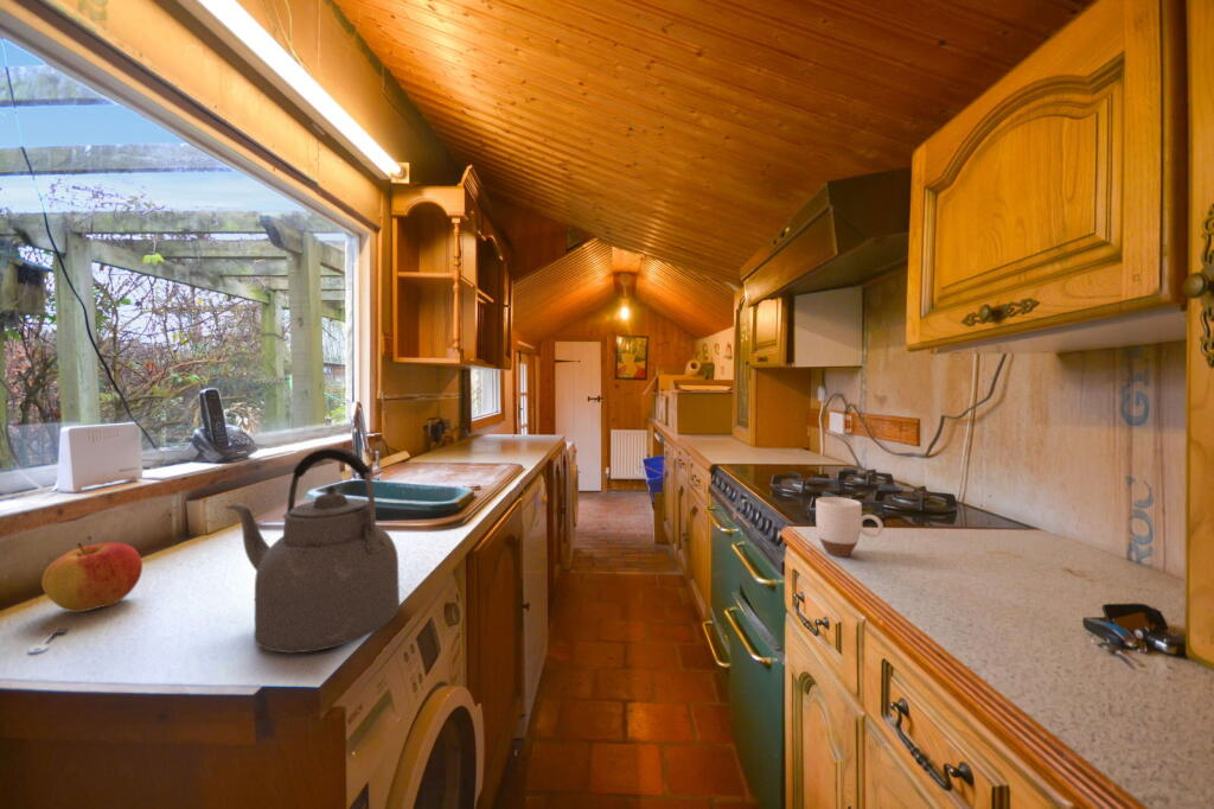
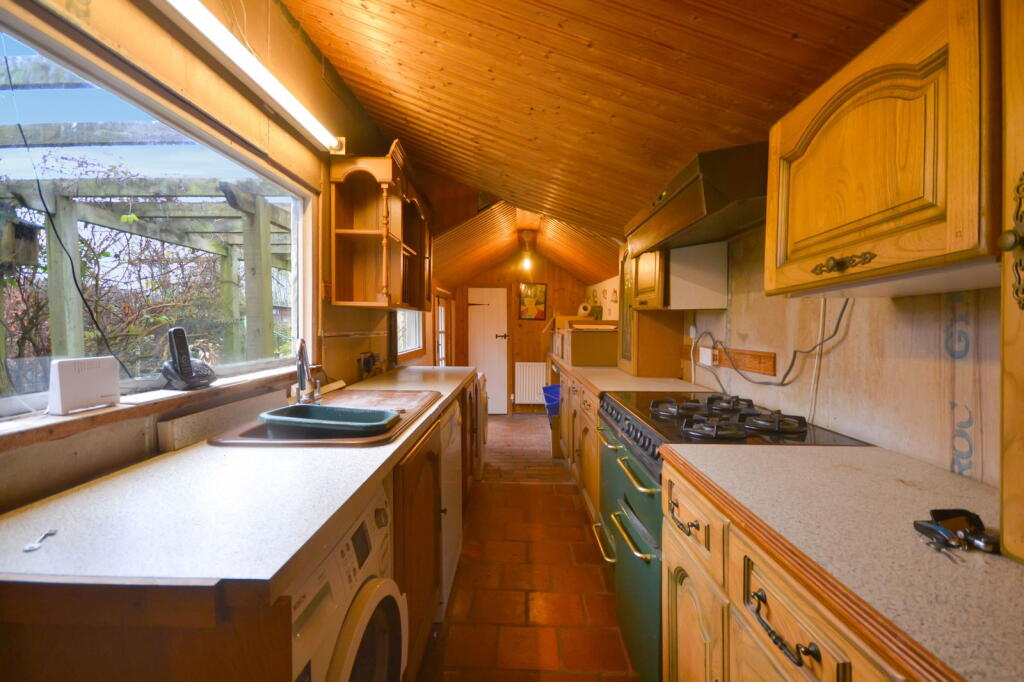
- apple [40,541,143,613]
- mug [814,496,884,558]
- kettle [224,447,401,655]
